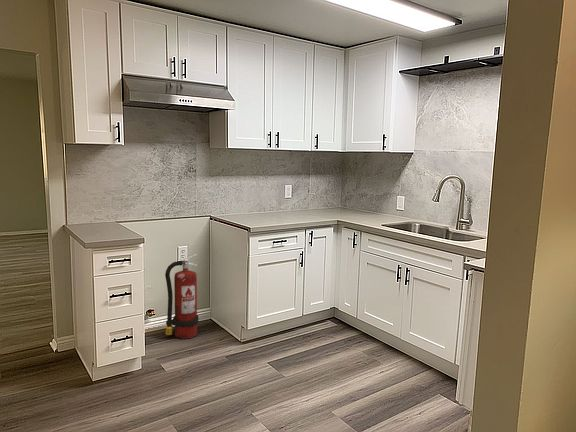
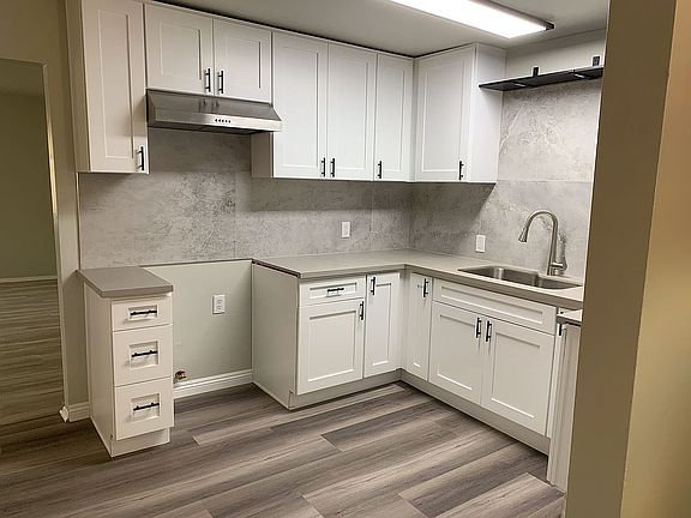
- fire extinguisher [164,253,199,340]
